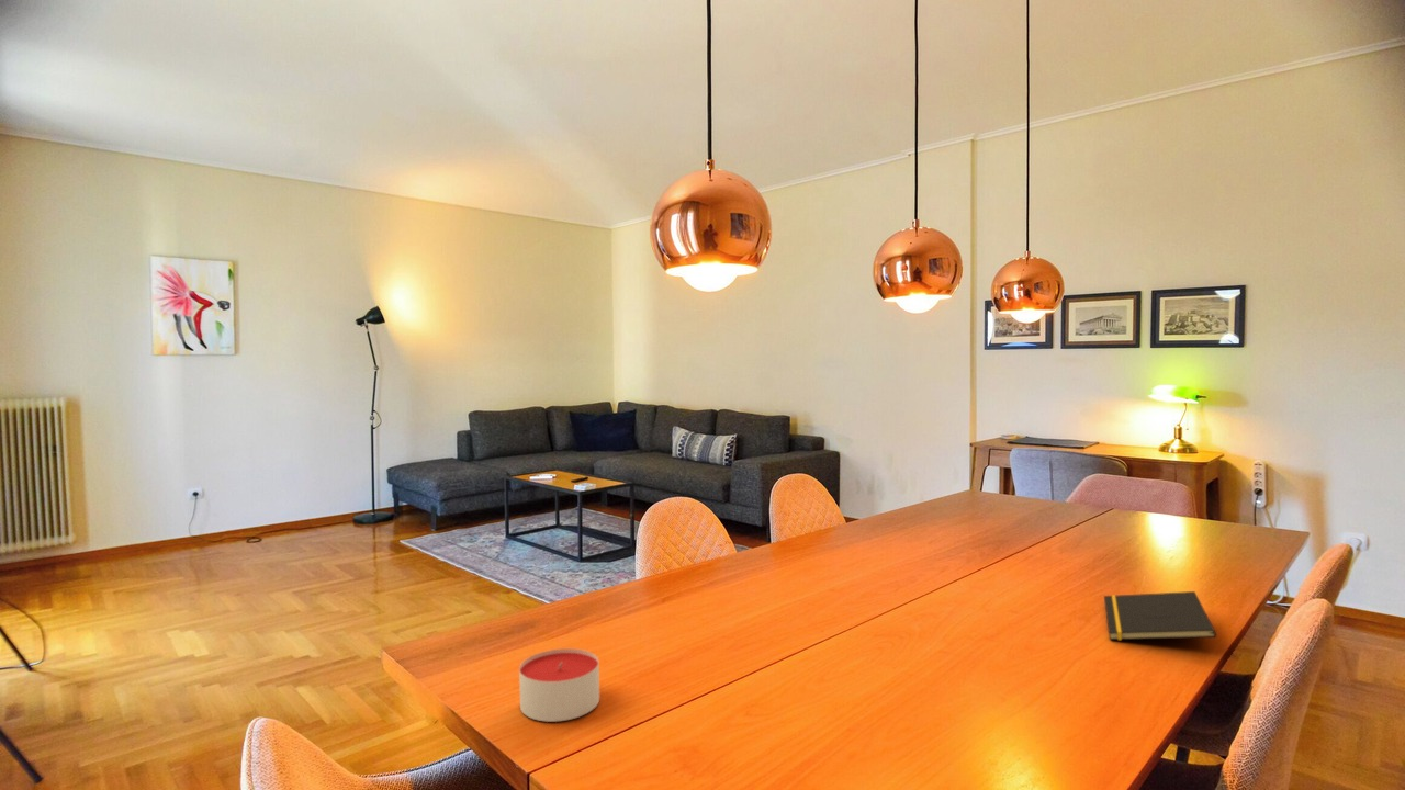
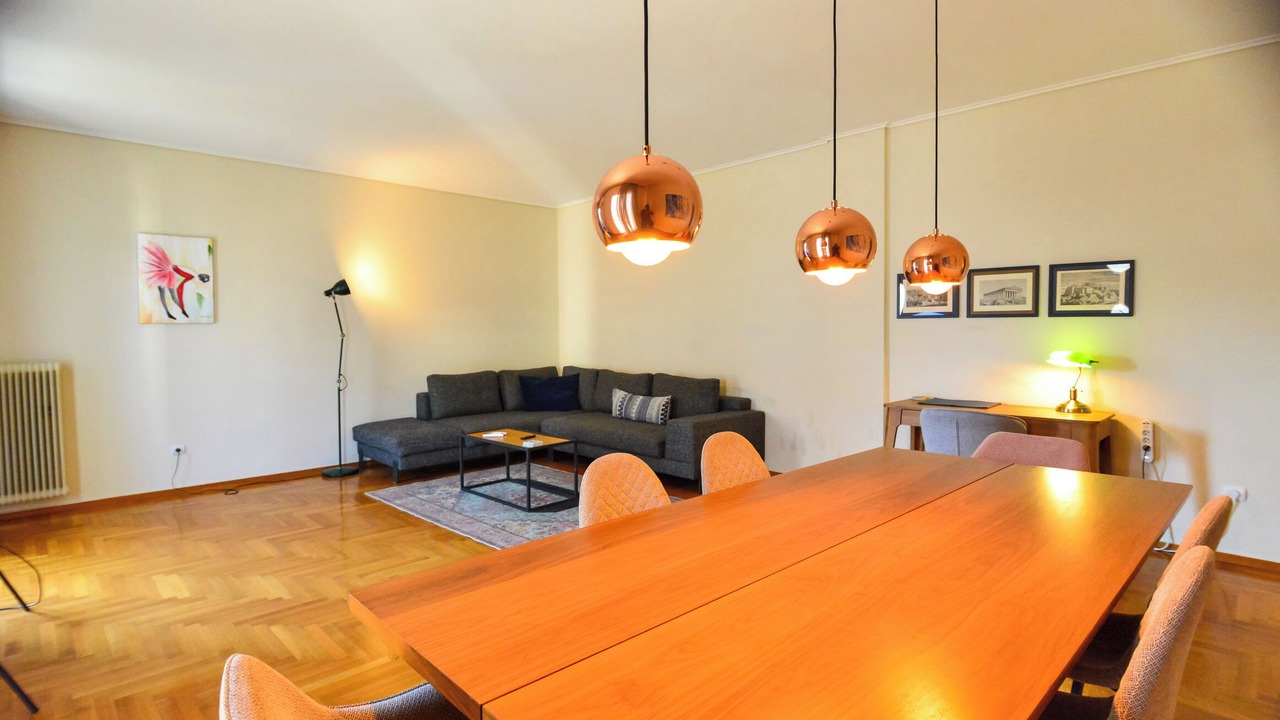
- notepad [1103,590,1217,641]
- candle [518,647,600,723]
